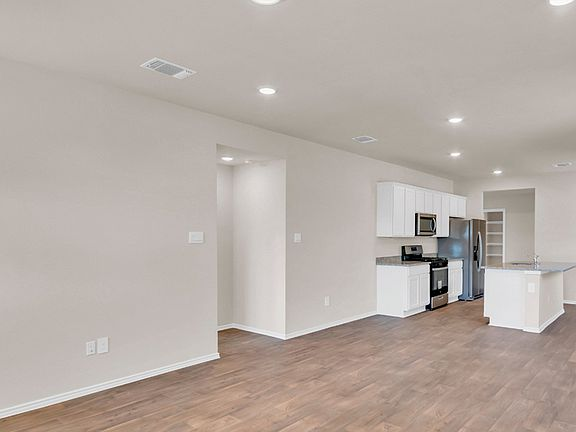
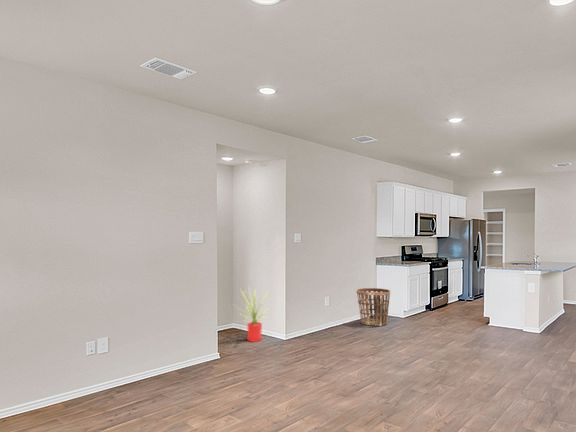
+ basket [355,287,391,327]
+ house plant [231,285,271,343]
